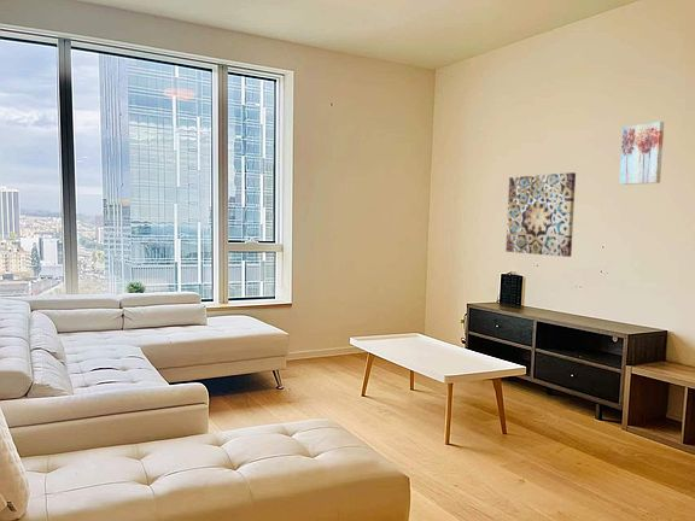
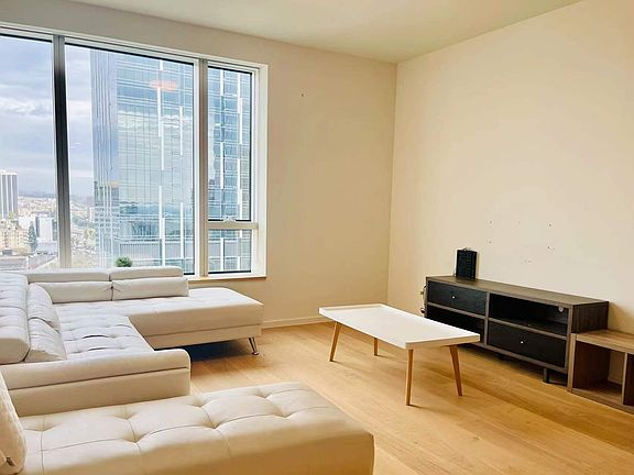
- wall art [619,121,665,186]
- wall art [504,171,577,258]
